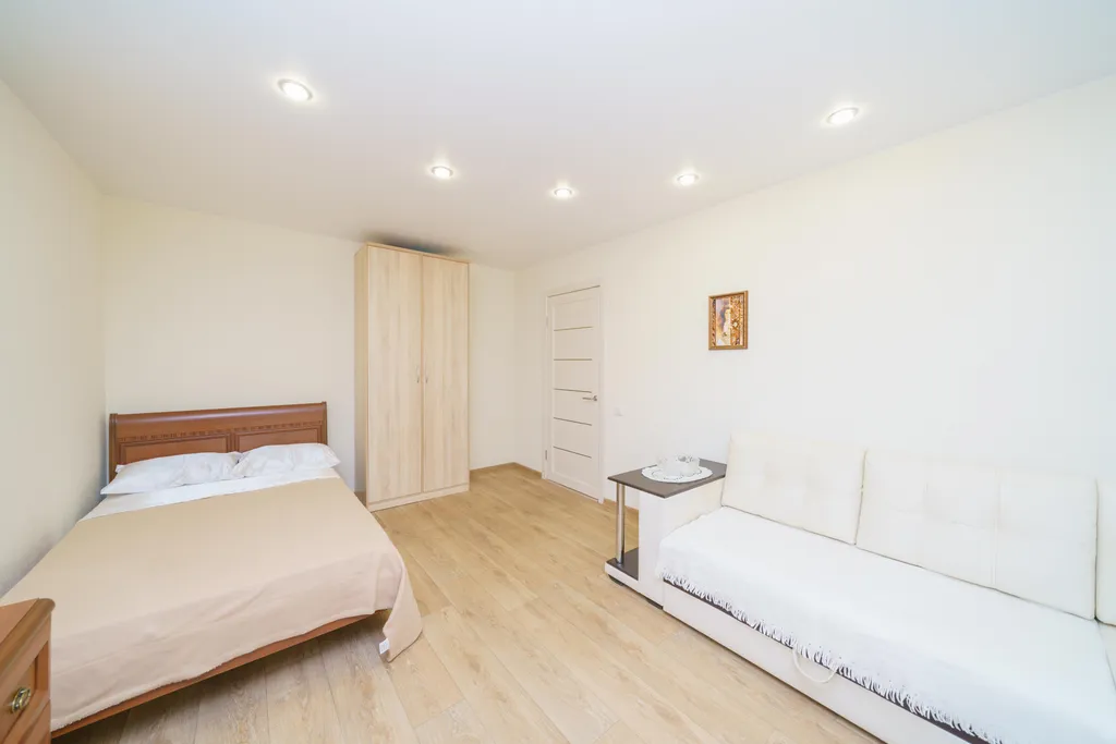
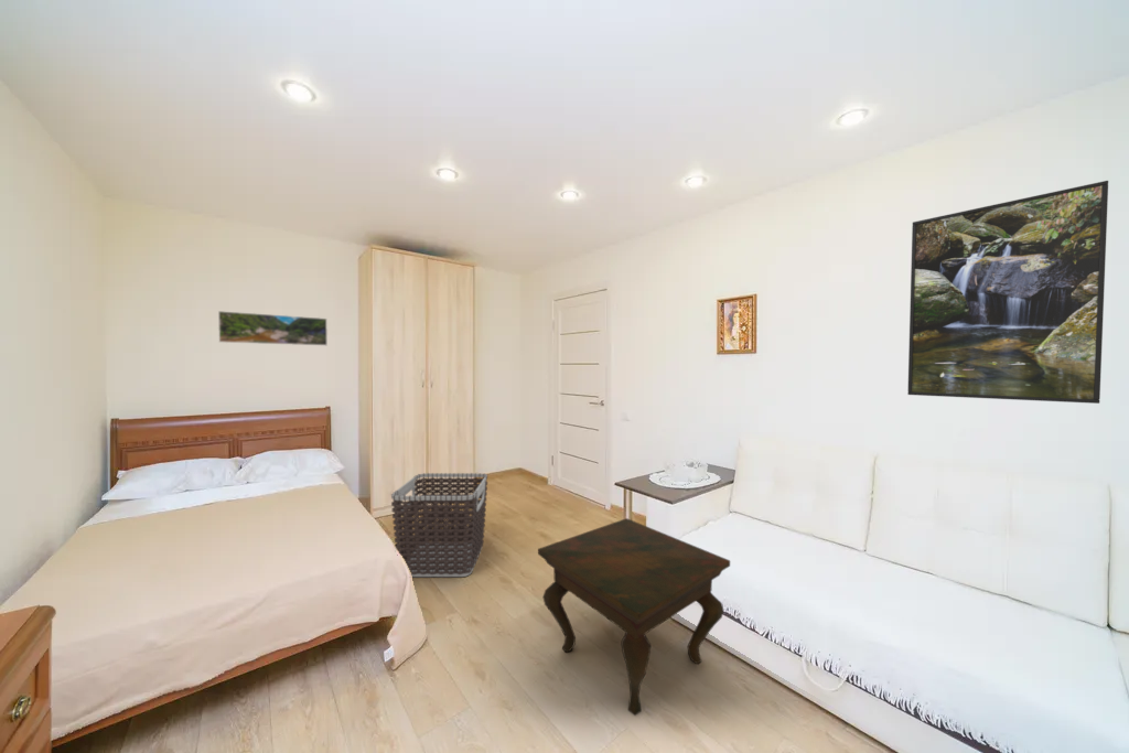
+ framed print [906,180,1109,405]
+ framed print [217,310,329,346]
+ clothes hamper [390,472,488,578]
+ side table [537,517,731,717]
